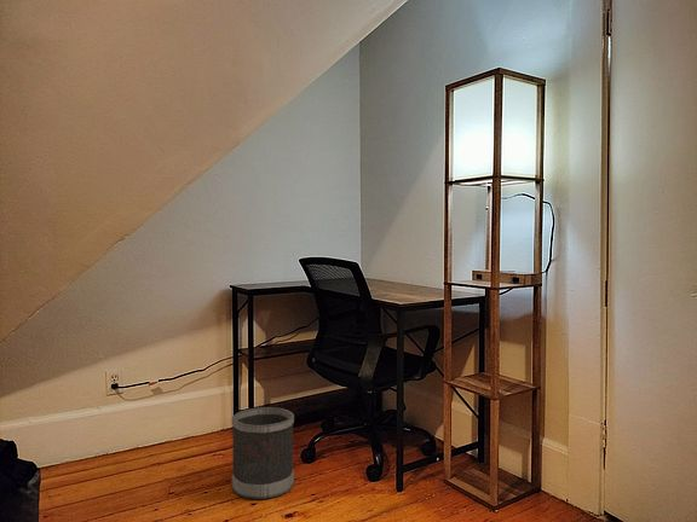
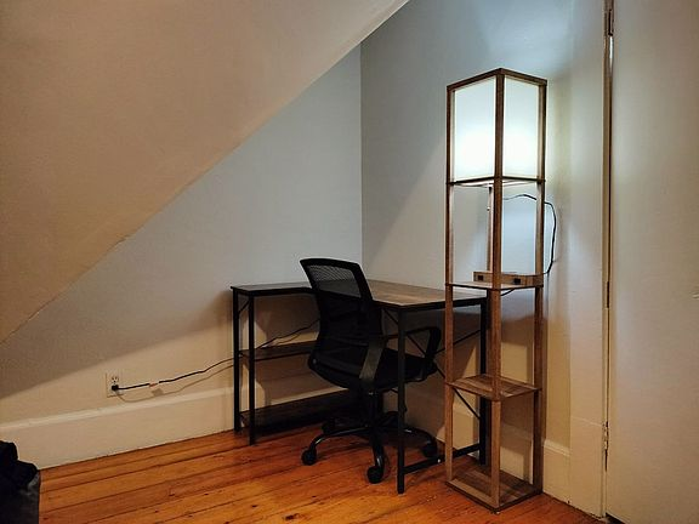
- wastebasket [231,406,295,500]
